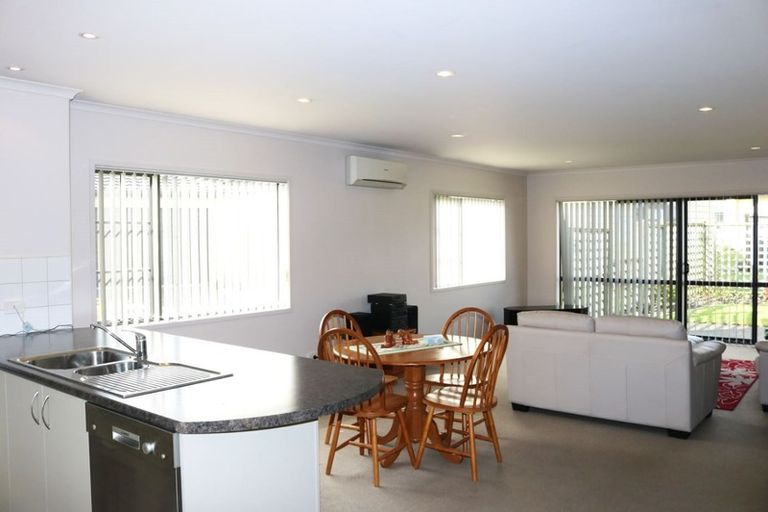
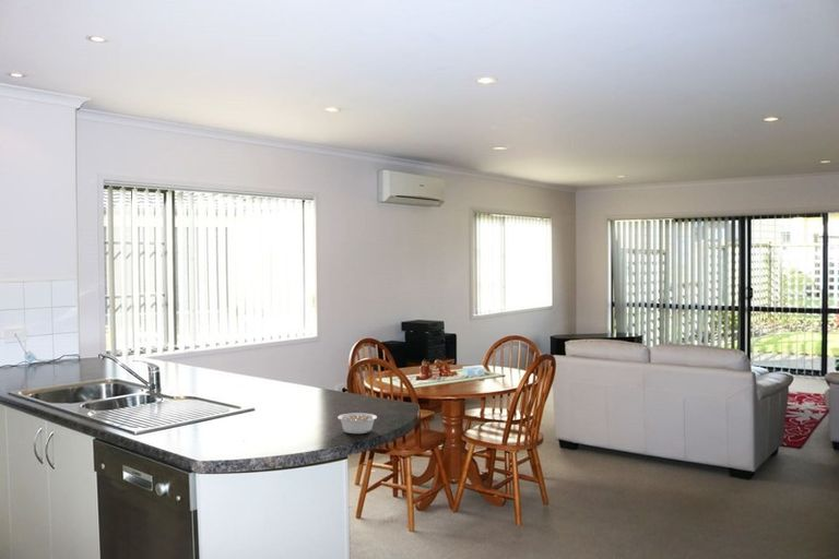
+ legume [336,412,378,435]
